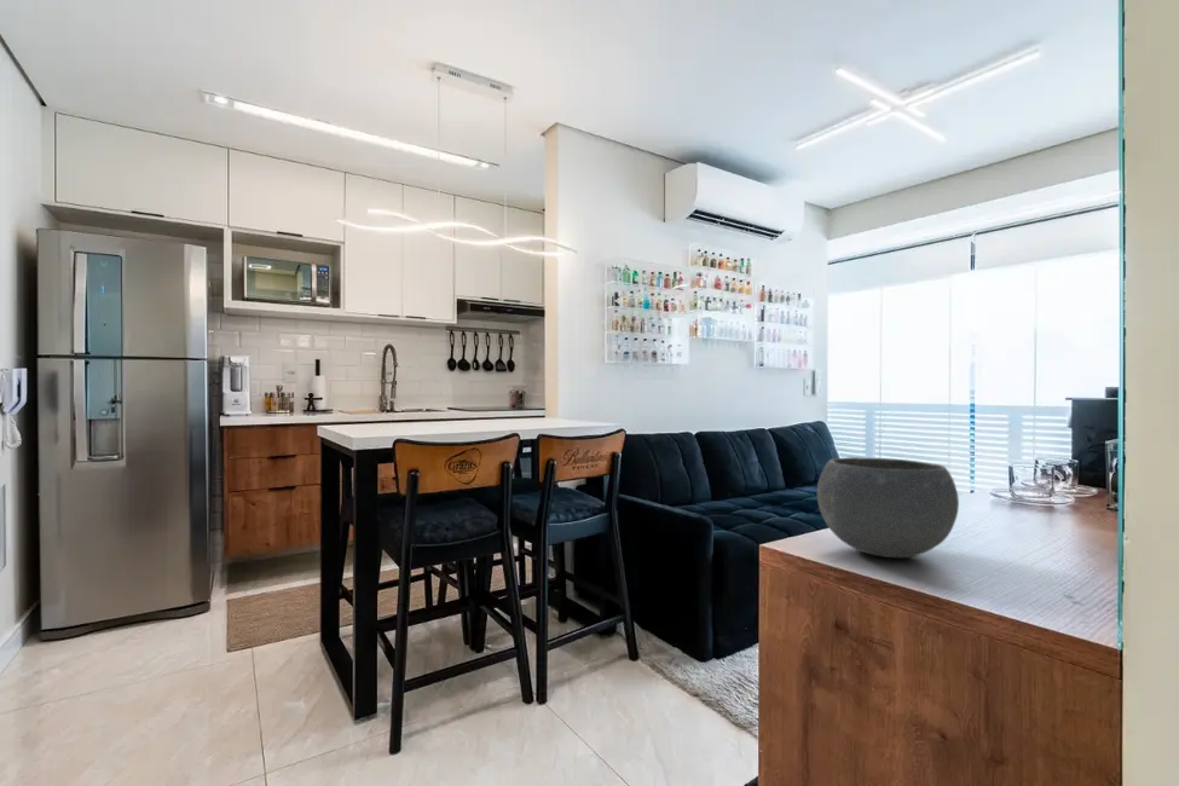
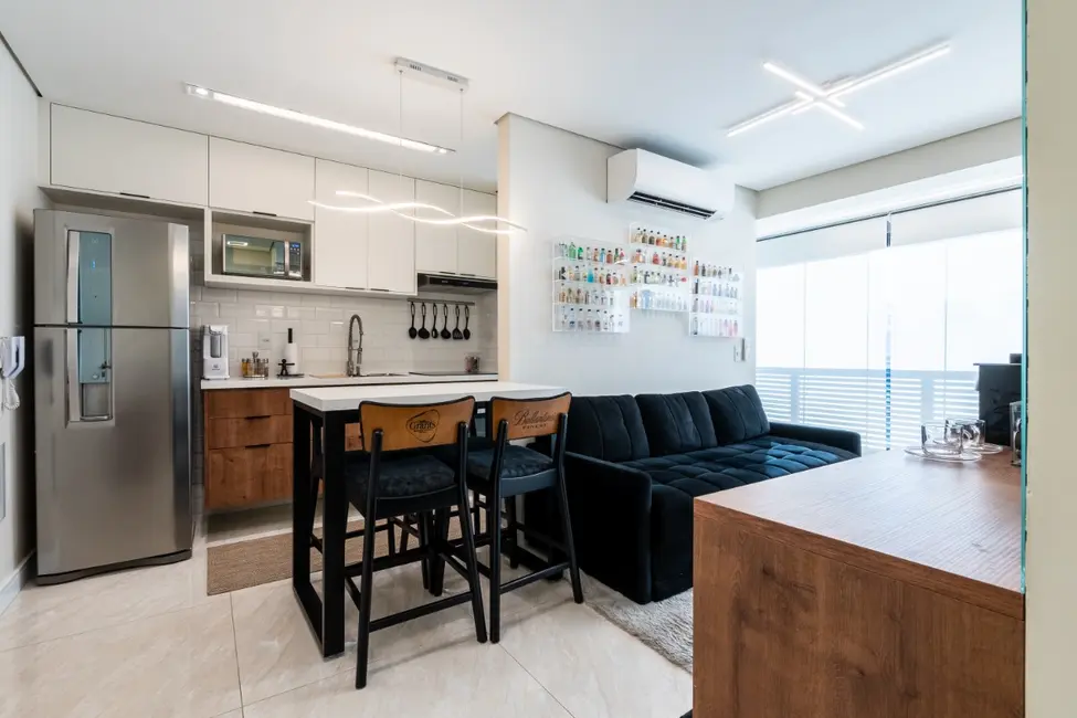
- bowl [816,456,960,559]
